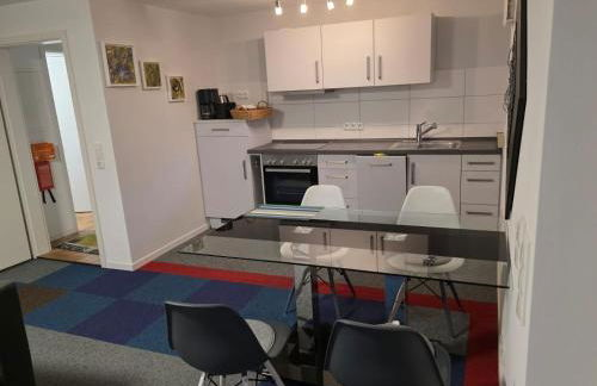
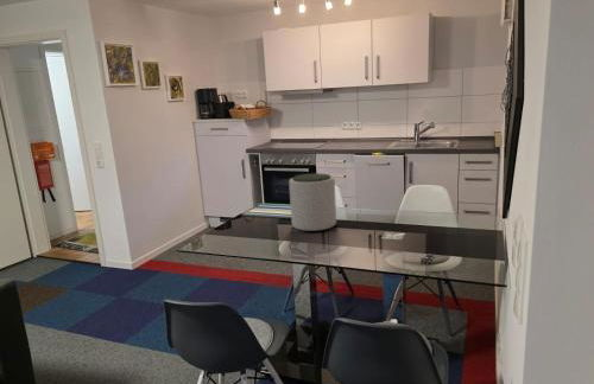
+ plant pot [287,172,337,232]
